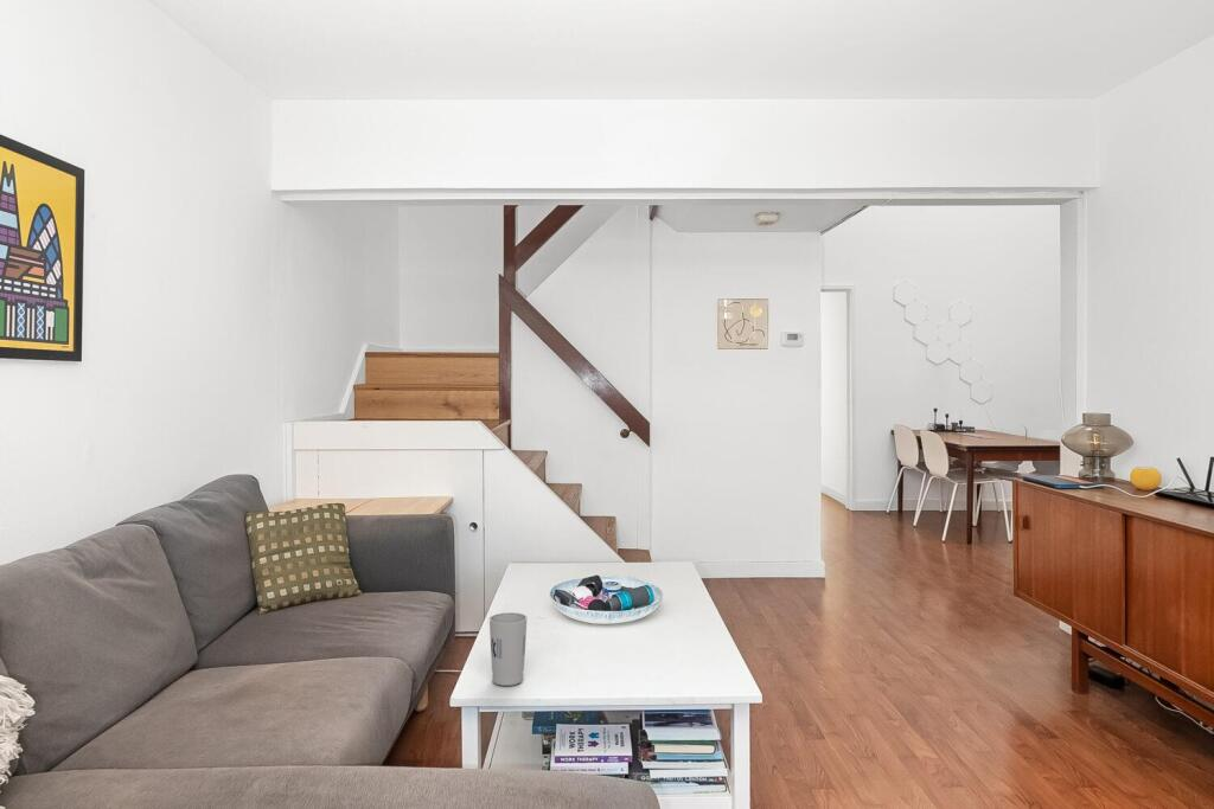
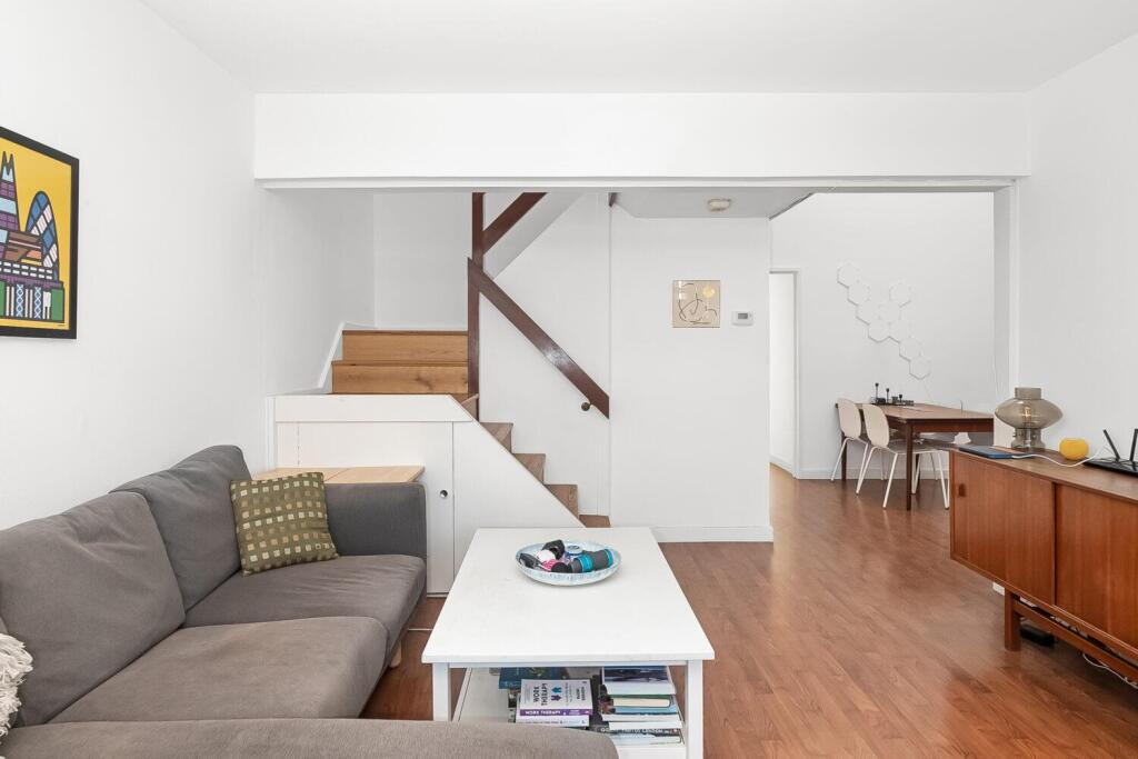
- cup [488,611,529,687]
